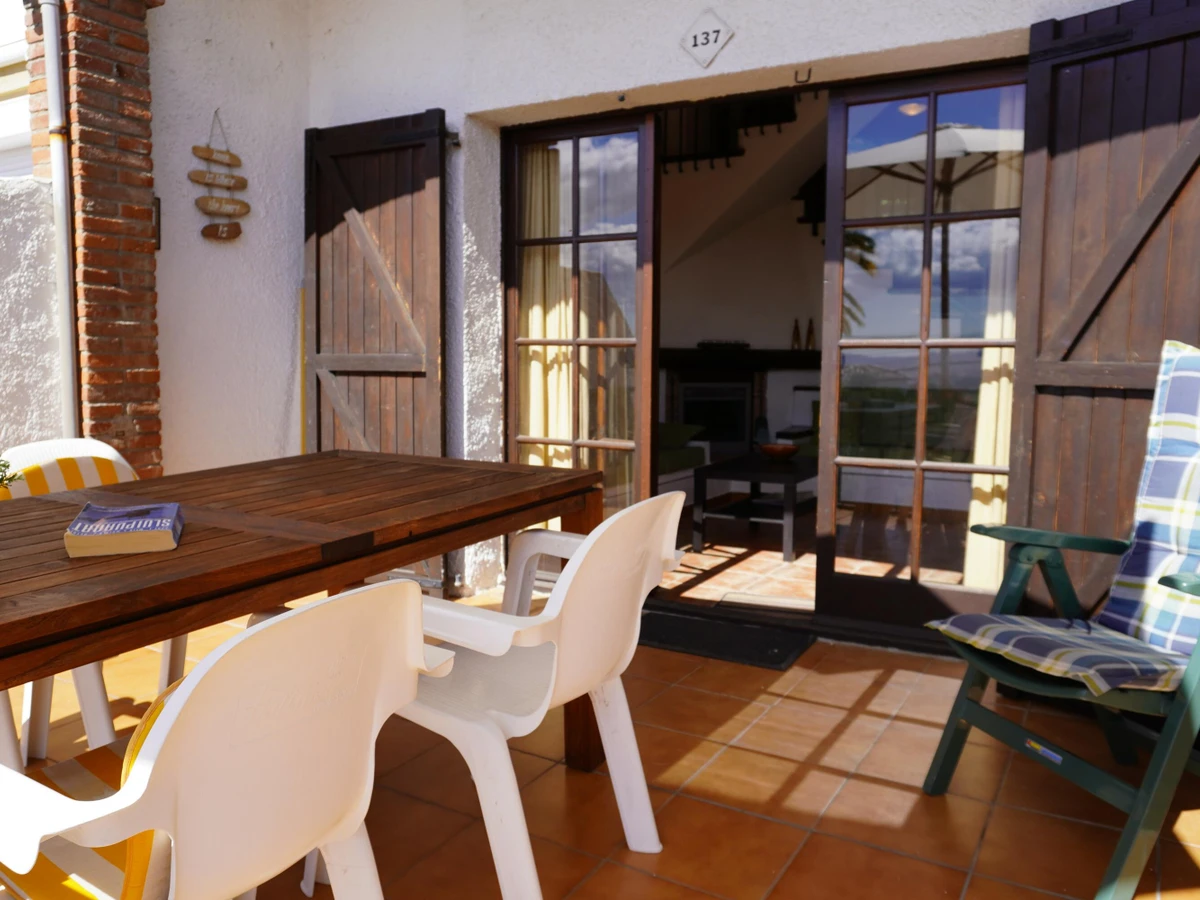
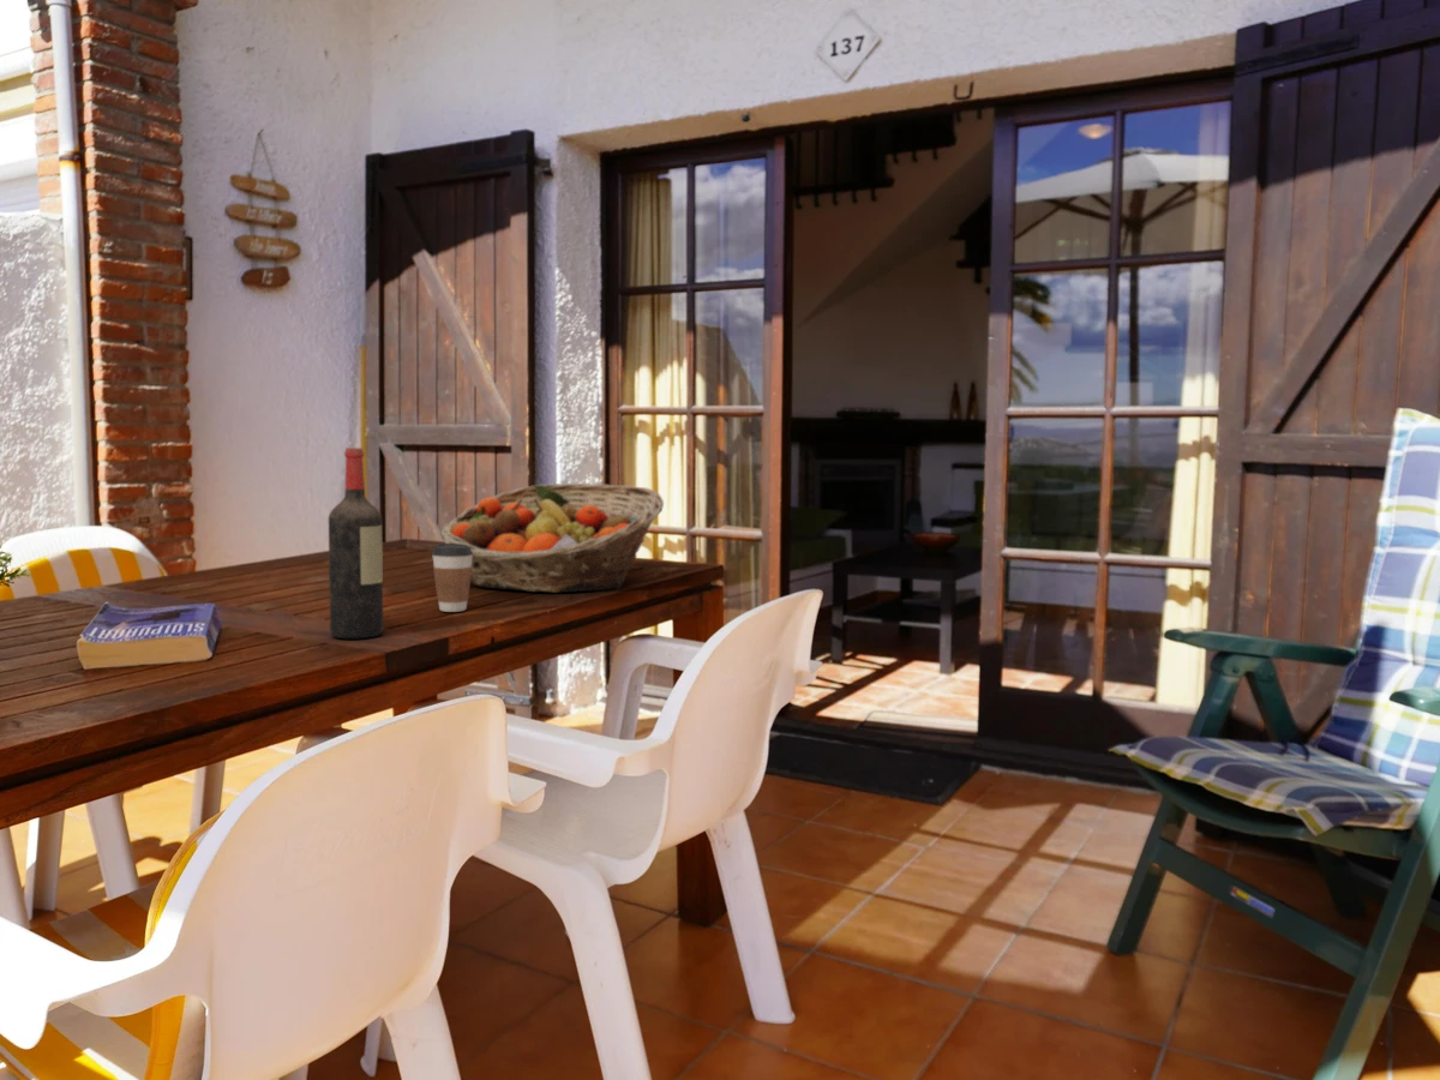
+ wine bottle [328,446,384,640]
+ coffee cup [431,542,473,613]
+ fruit basket [439,482,665,594]
